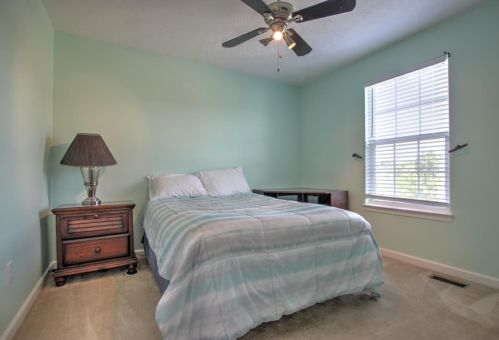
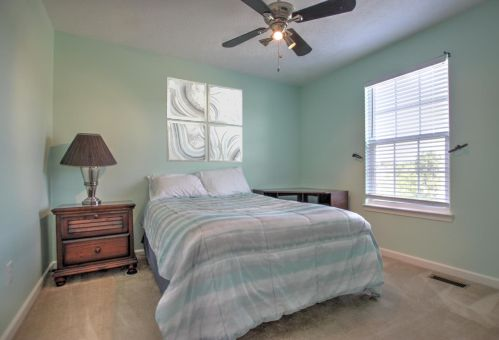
+ wall art [166,76,243,163]
